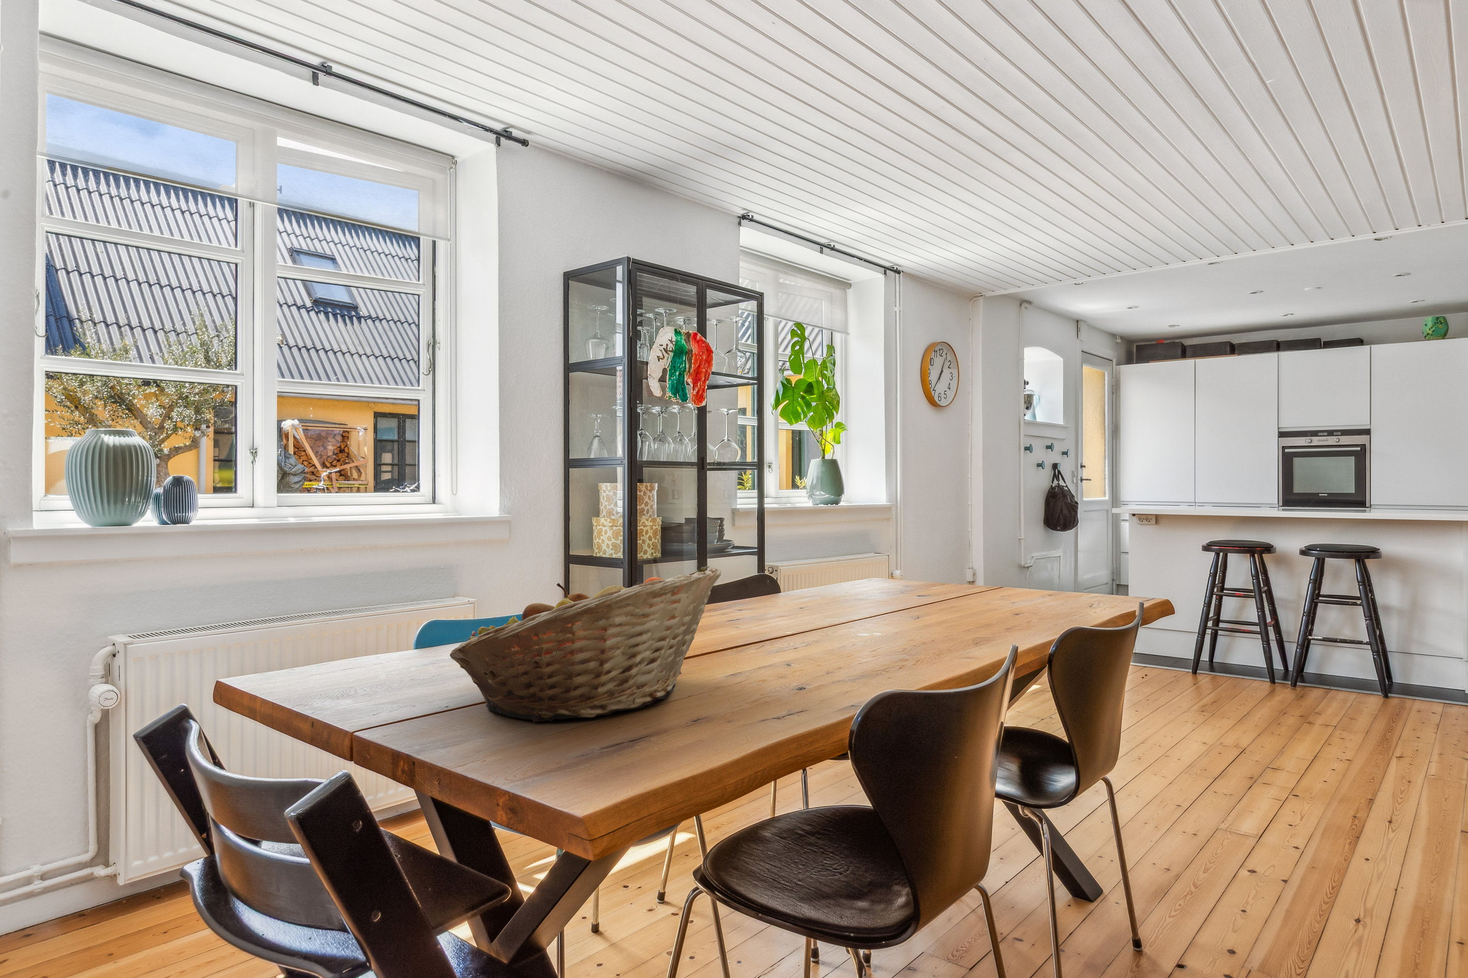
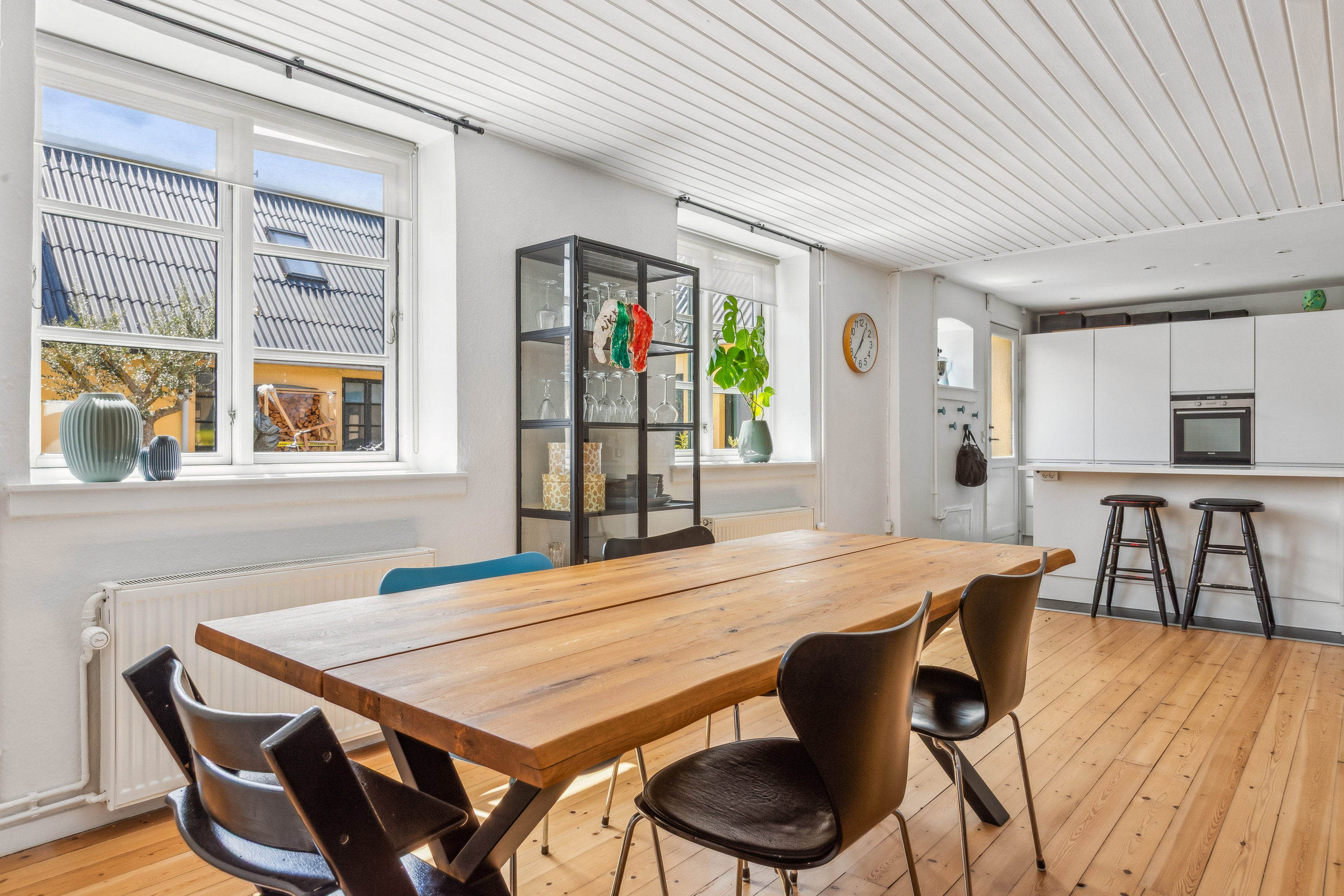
- fruit basket [449,565,722,723]
